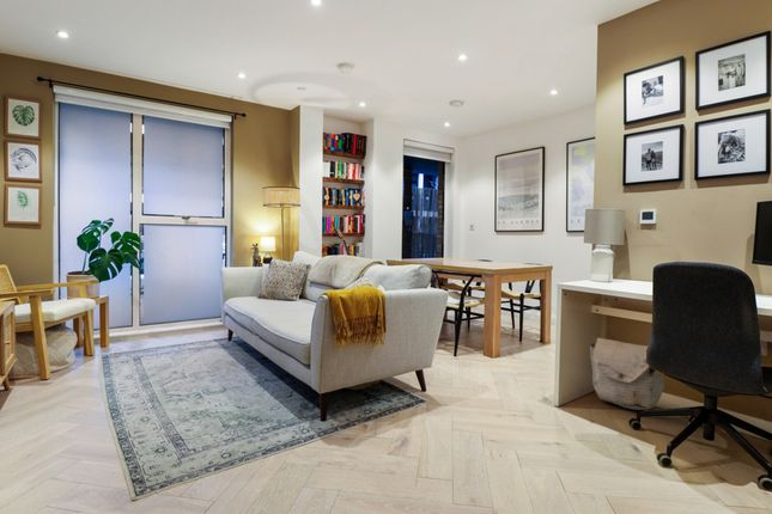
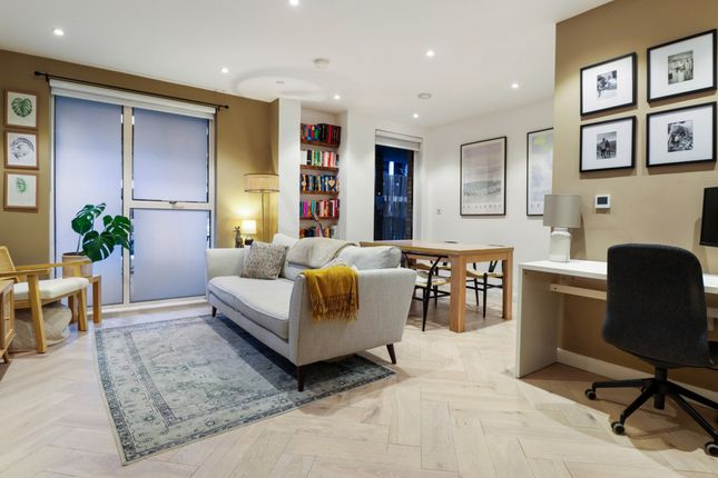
- bag [589,336,665,411]
